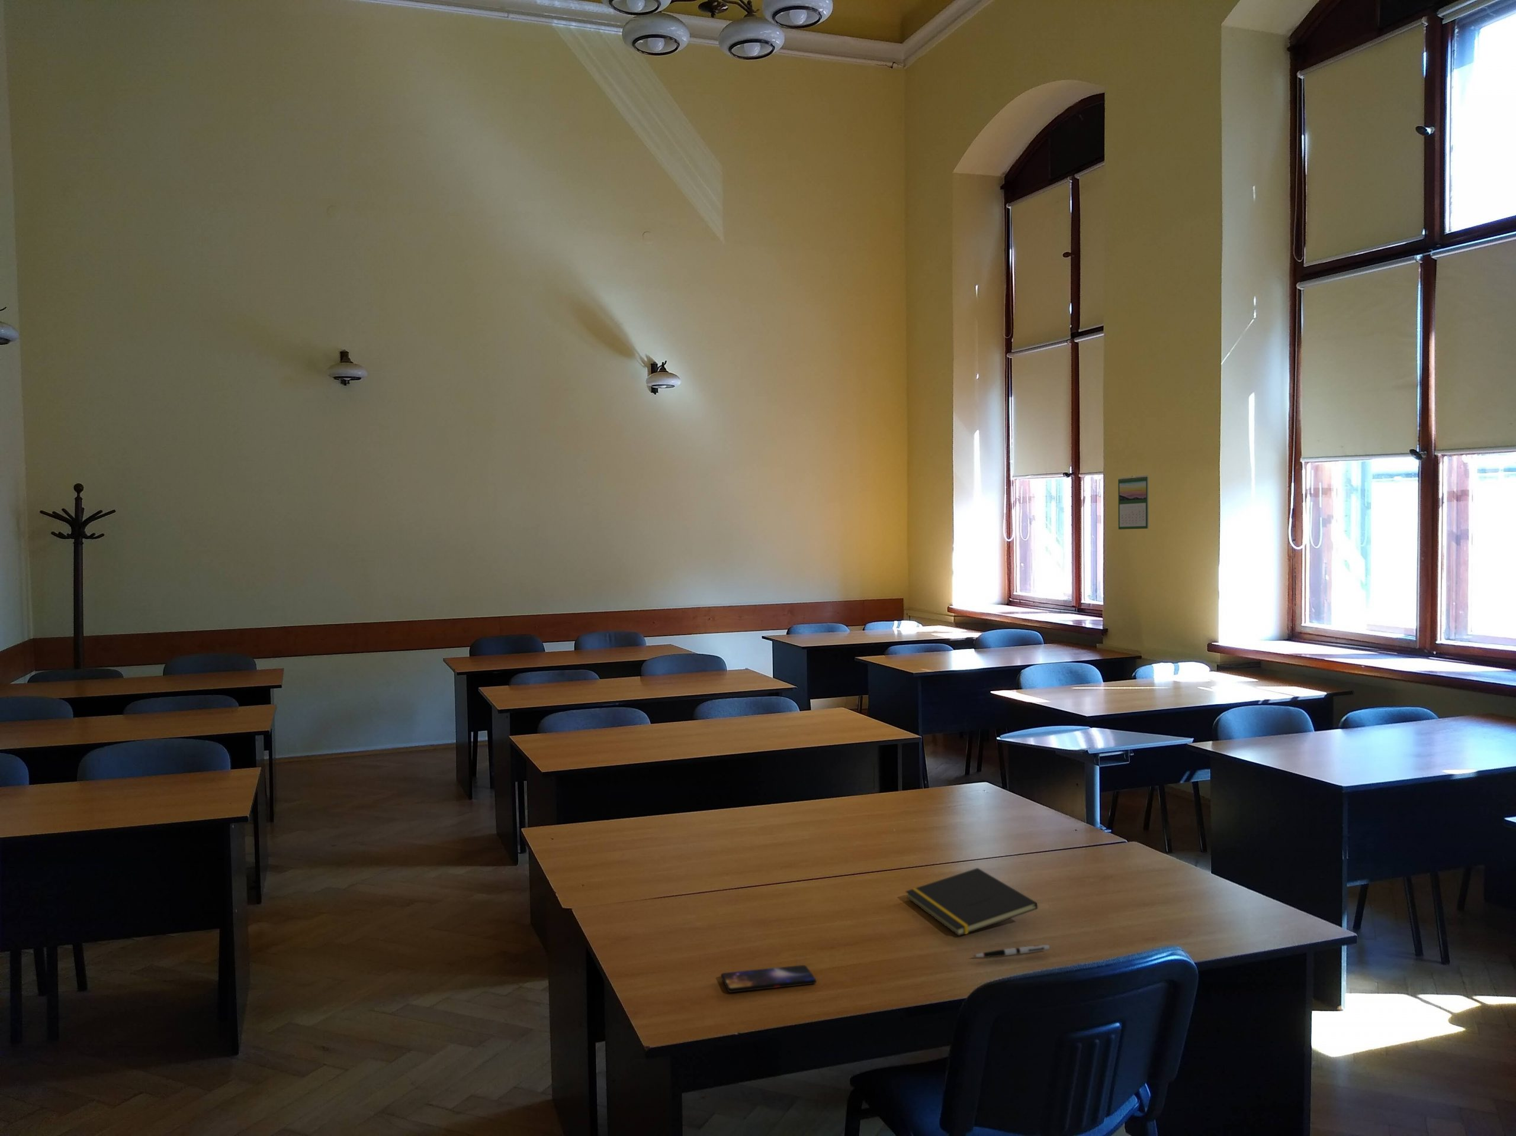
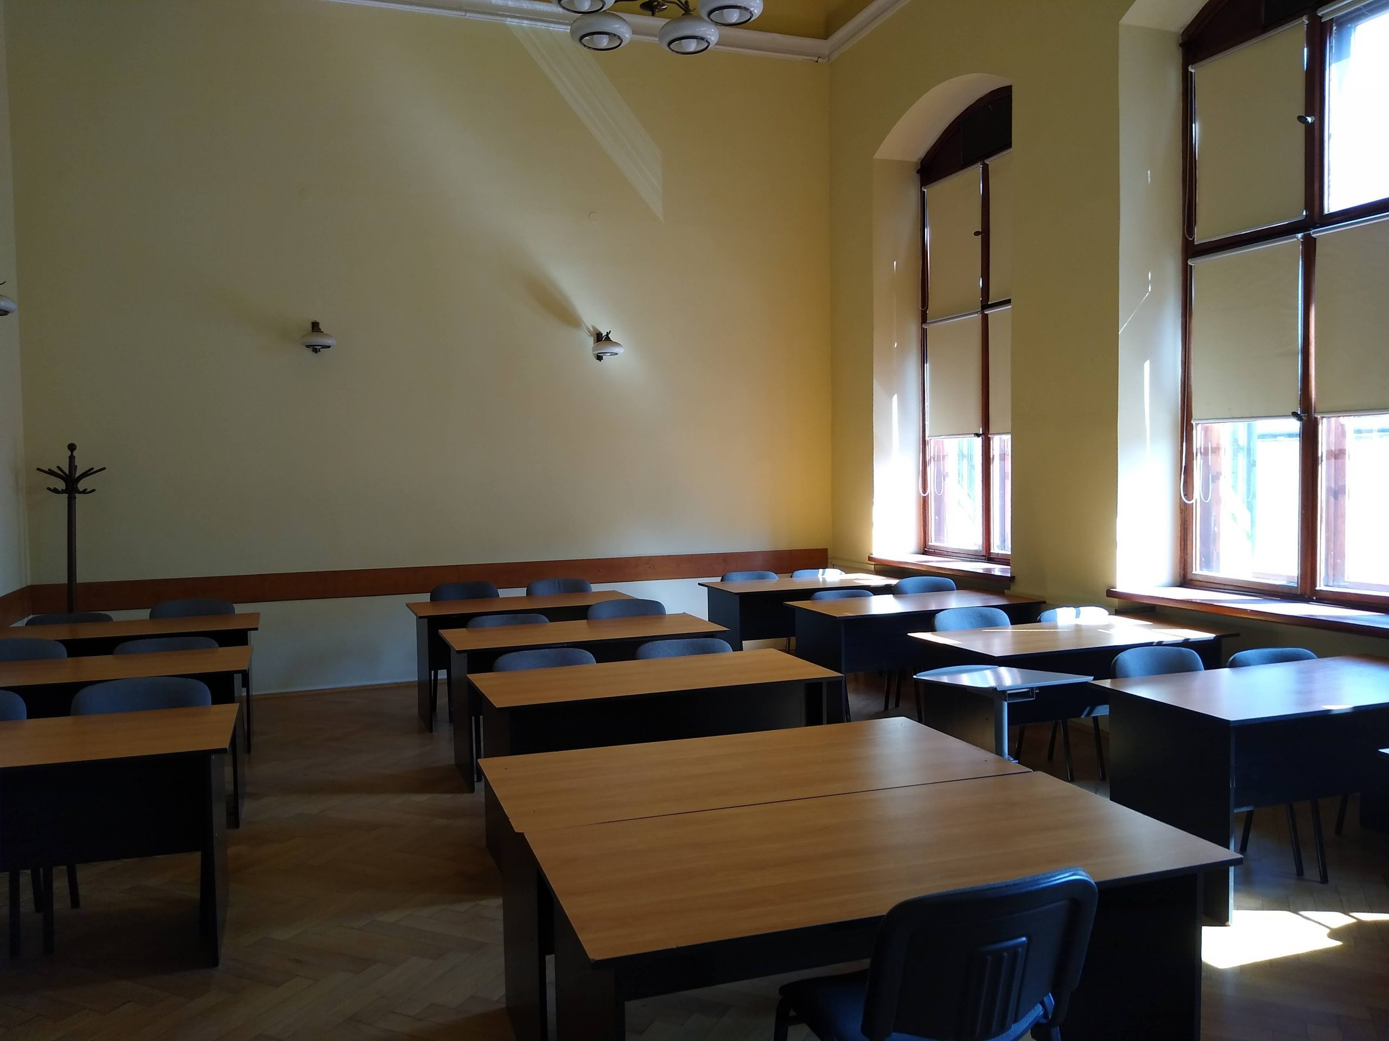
- calendar [1117,475,1150,530]
- smartphone [720,964,818,993]
- pen [973,944,1050,958]
- notepad [905,868,1039,937]
